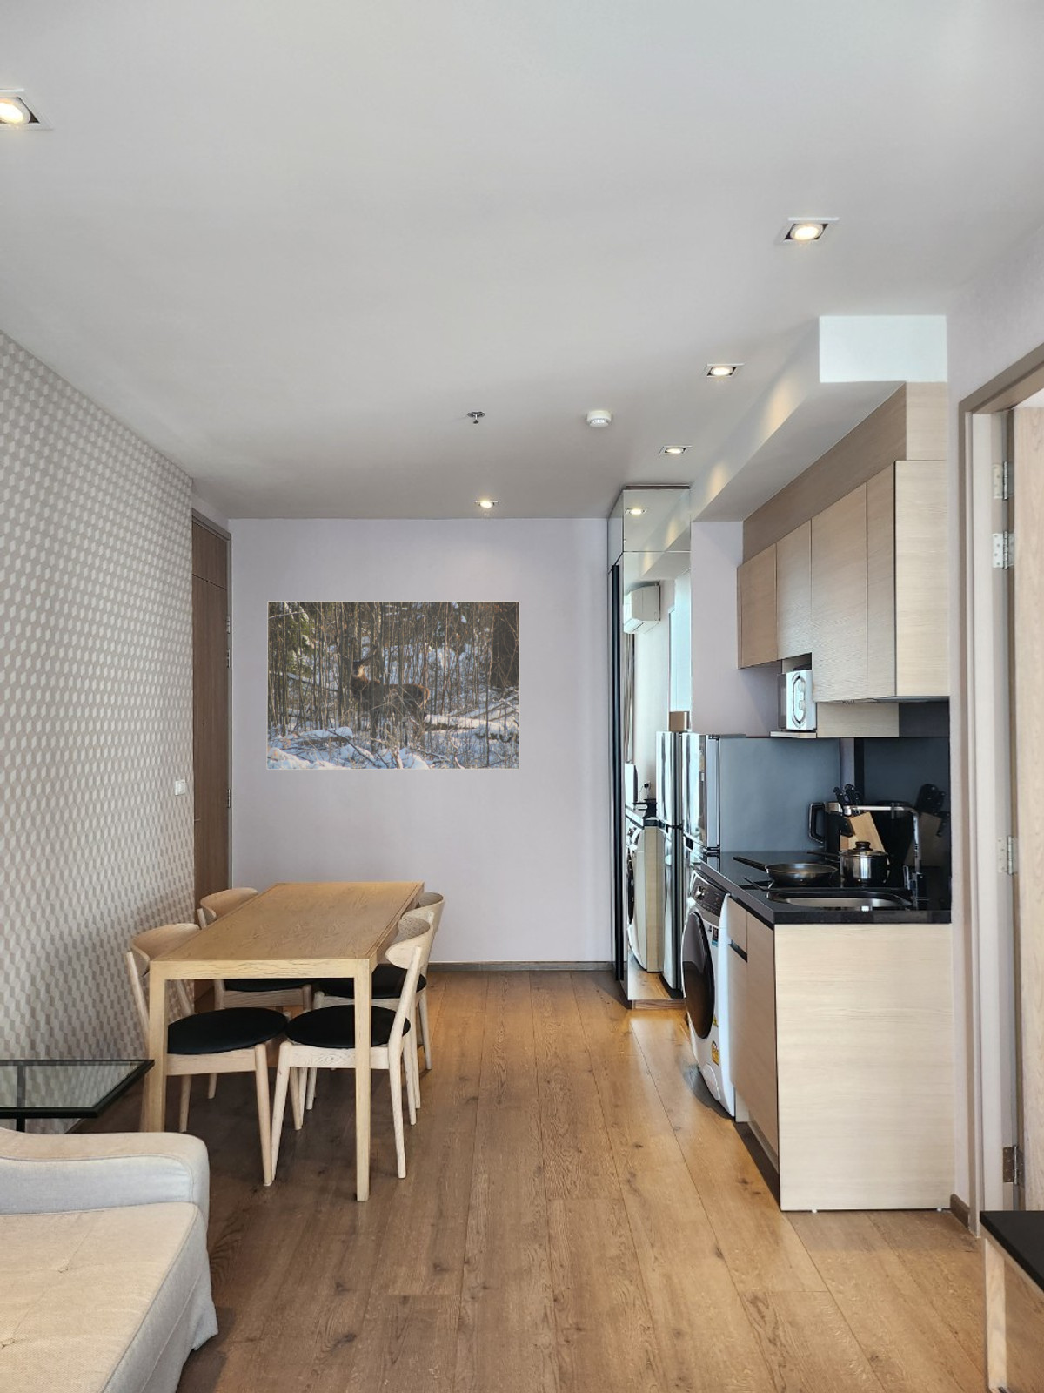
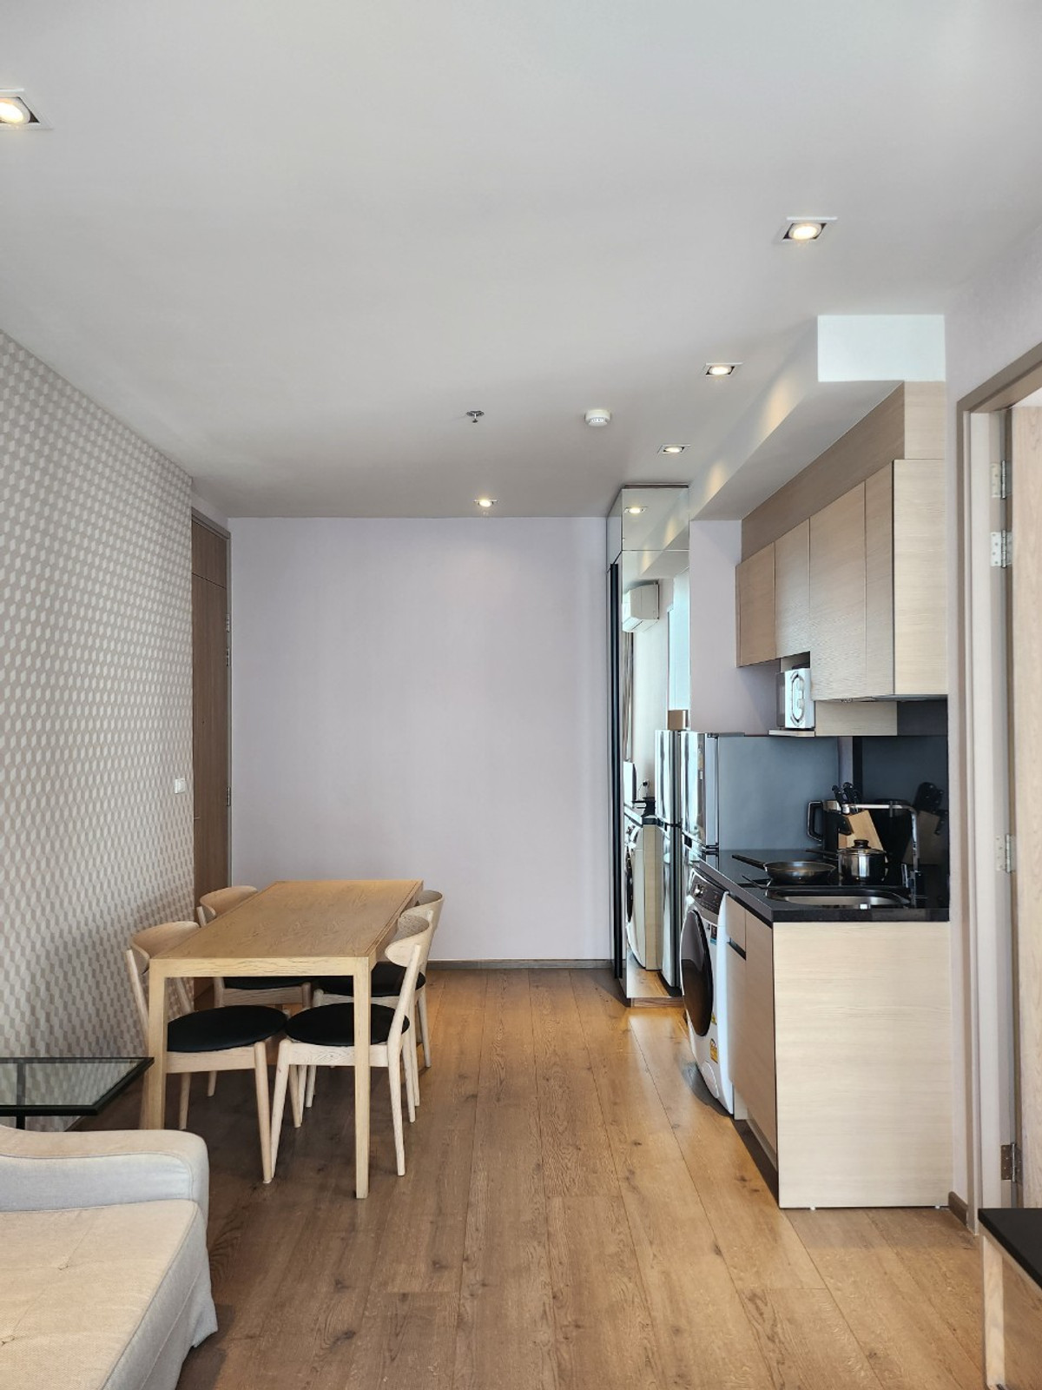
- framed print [265,600,521,770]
